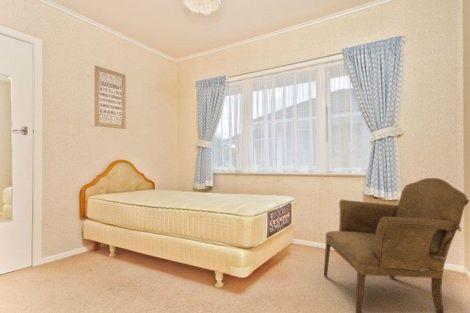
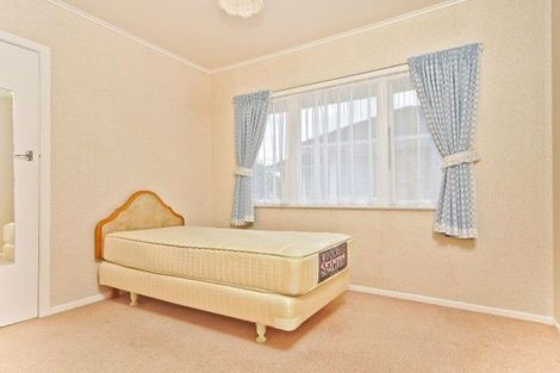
- armchair [323,177,470,313]
- wall art [94,65,127,130]
